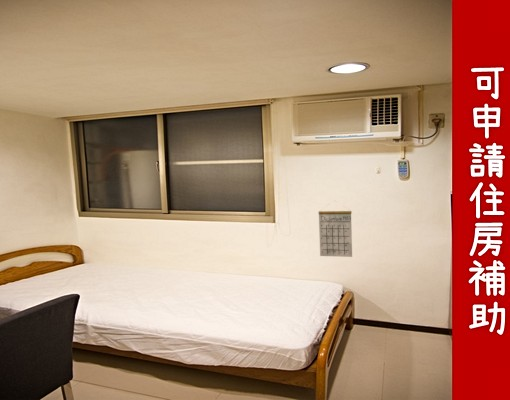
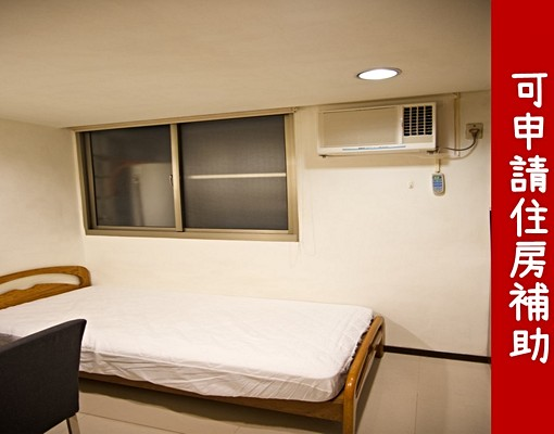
- calendar [318,199,353,258]
